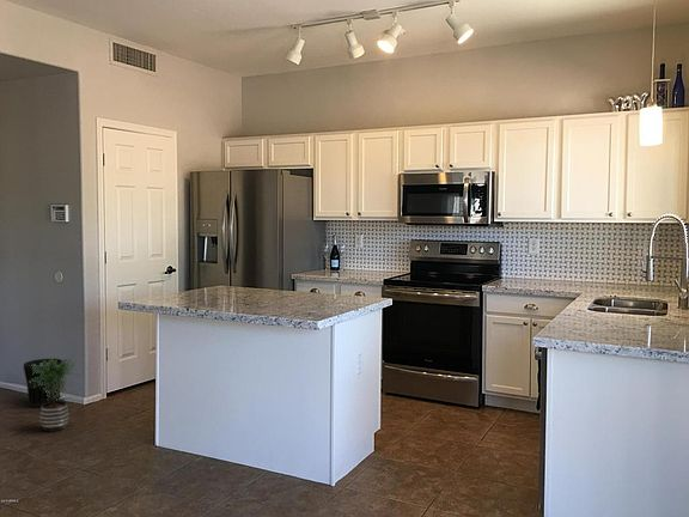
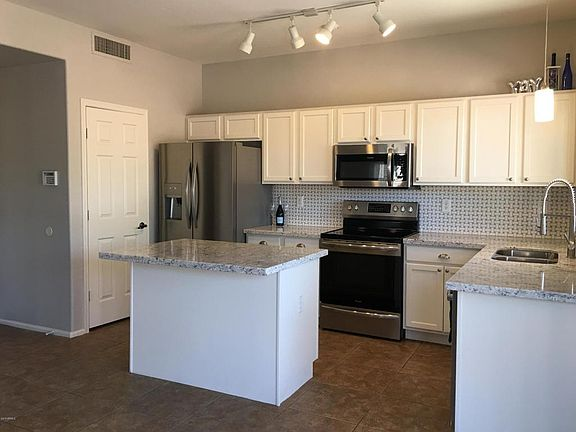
- potted plant [29,355,81,433]
- wastebasket [23,358,63,409]
